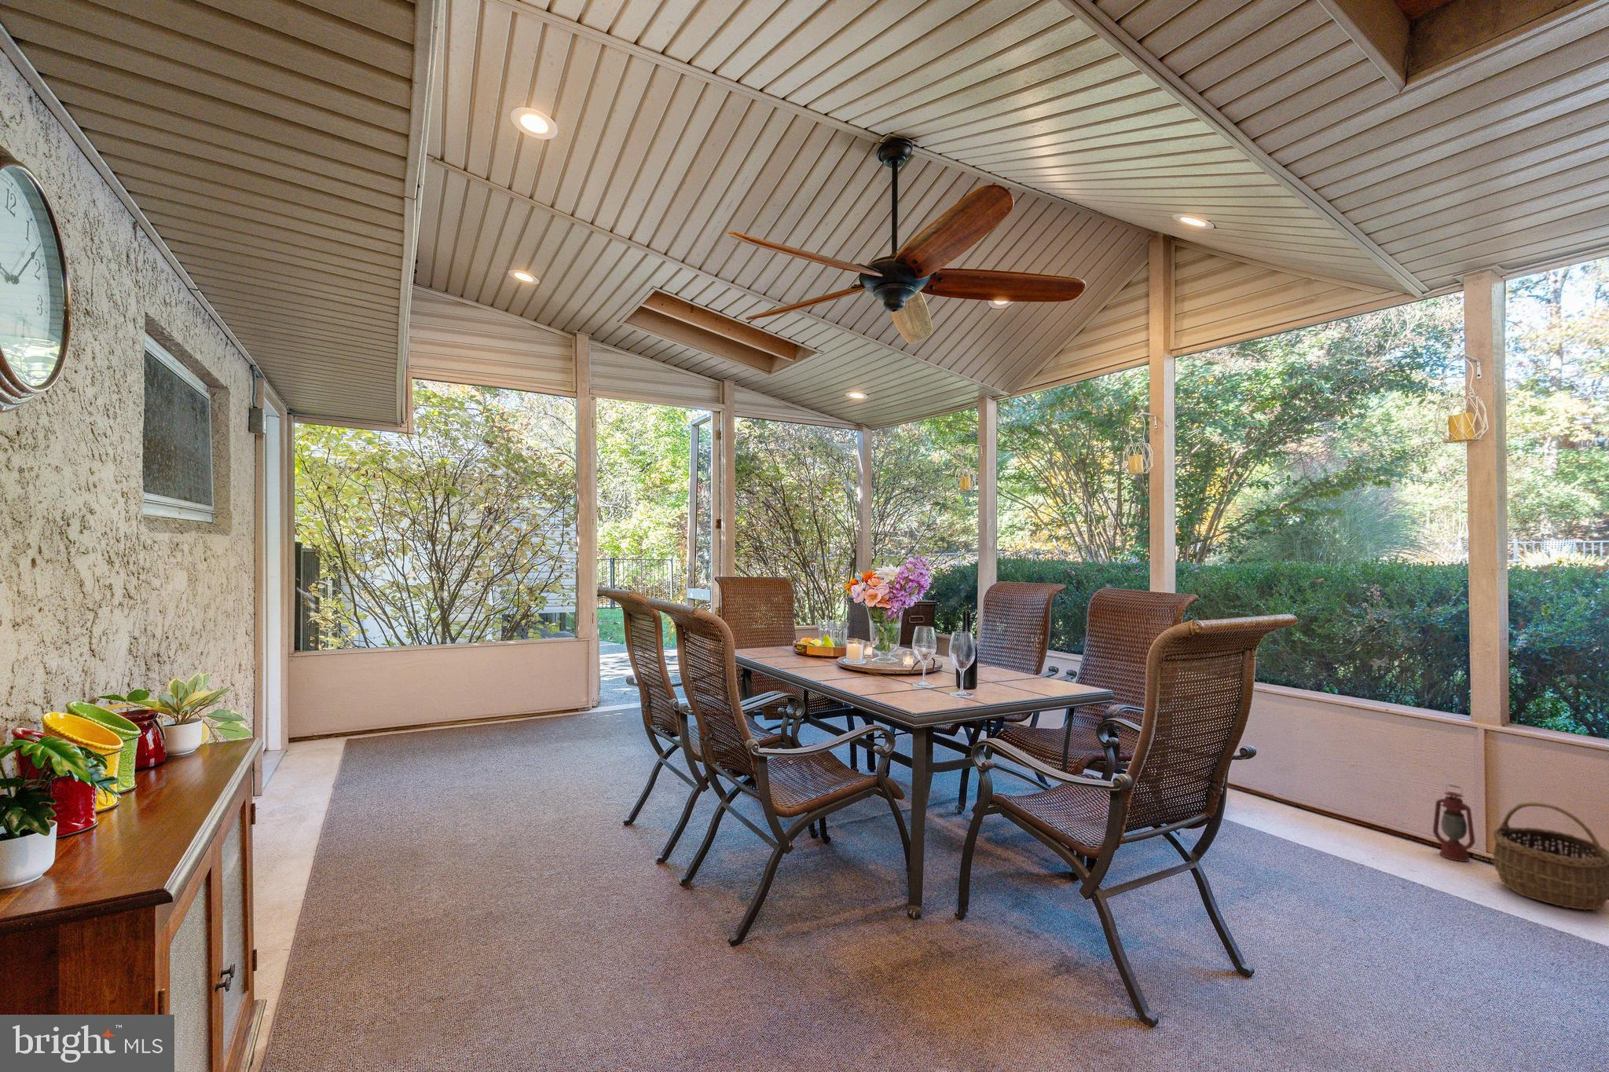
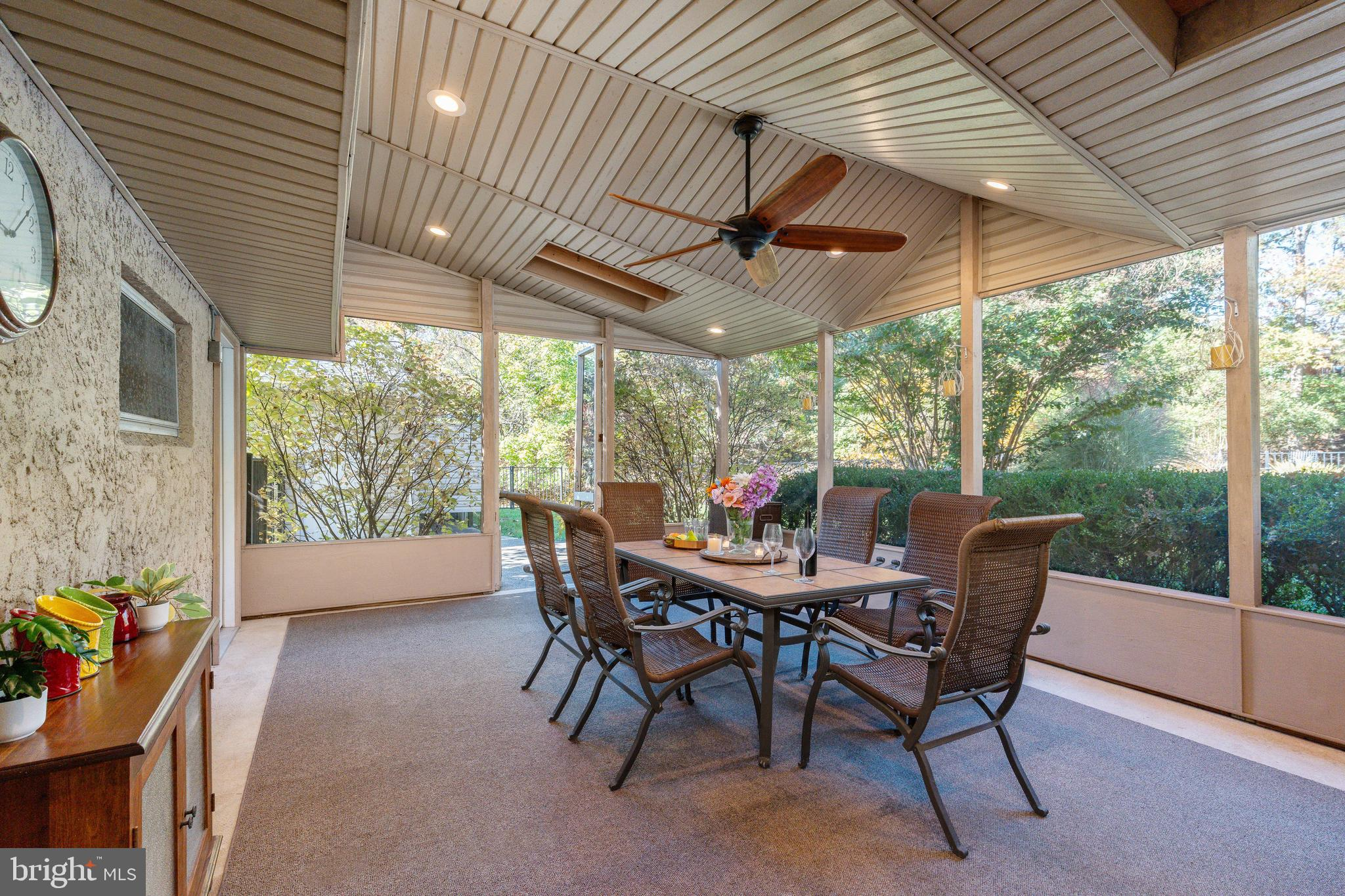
- lantern [1432,784,1476,863]
- wicker basket [1492,802,1609,910]
